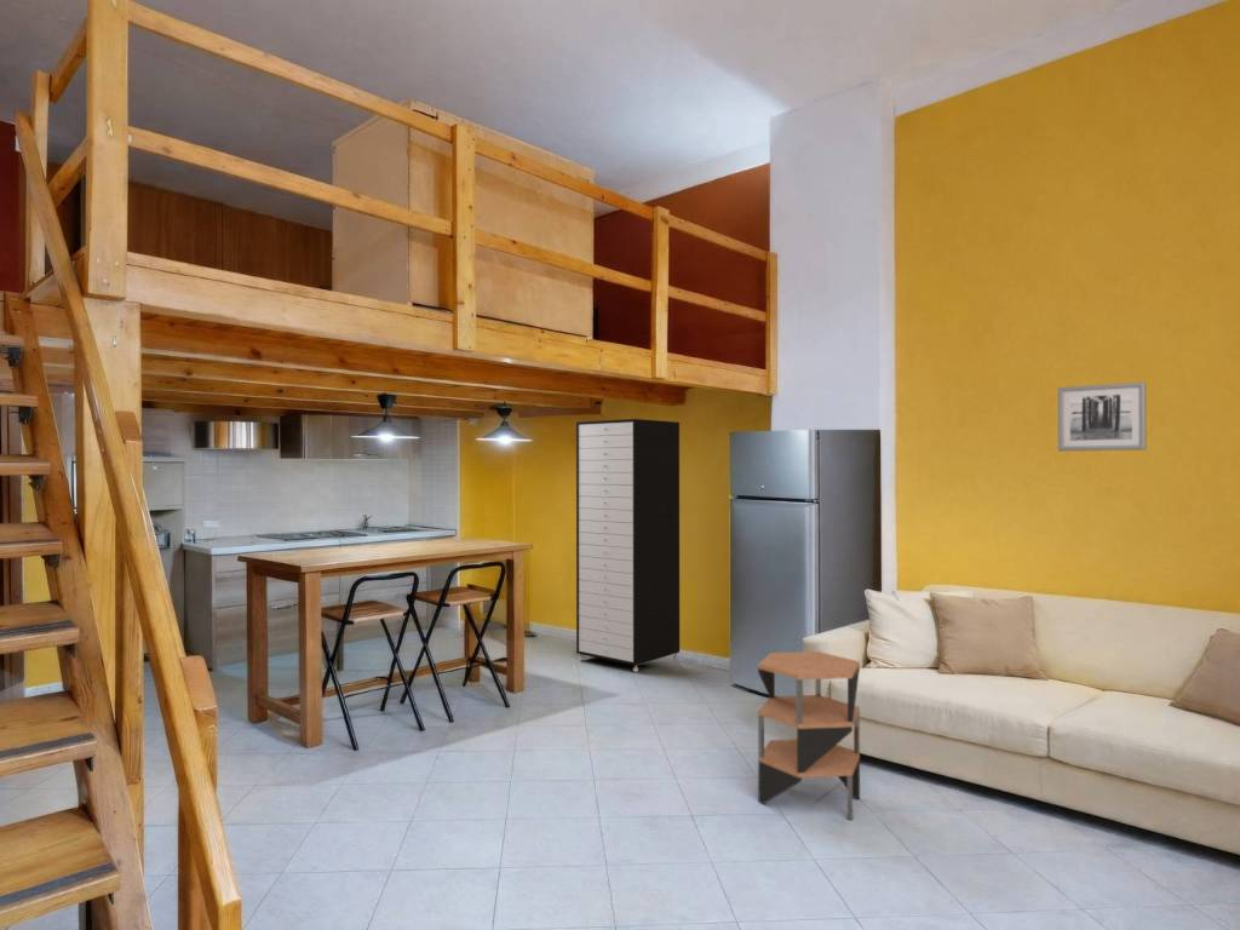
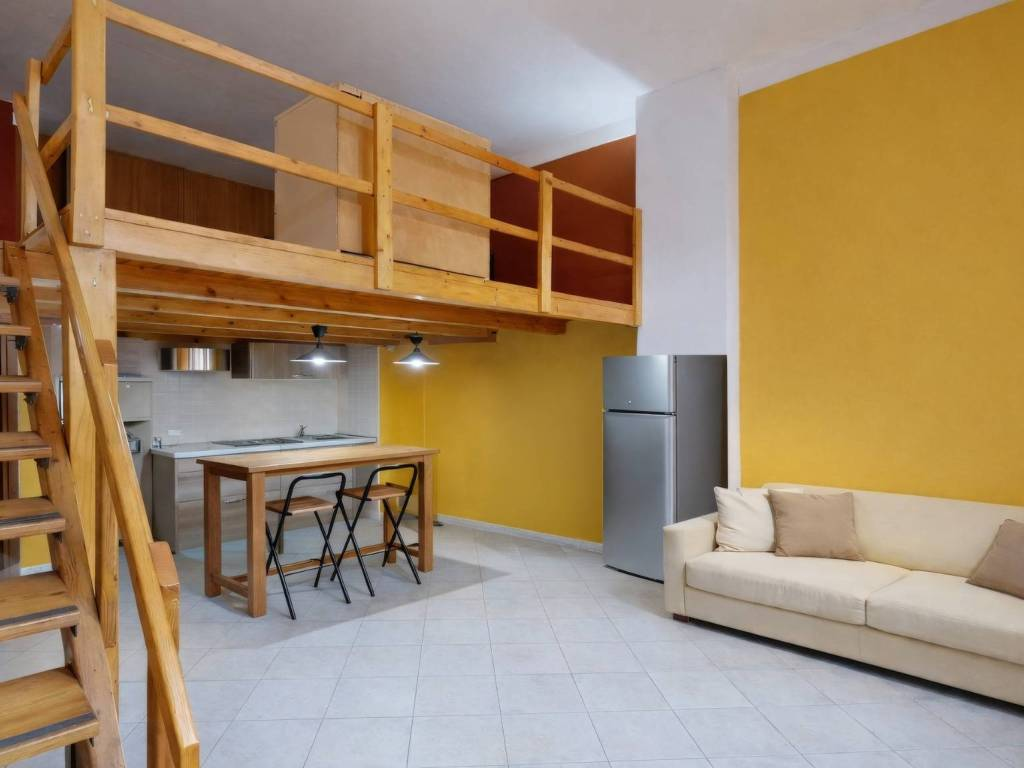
- wall art [1057,380,1148,453]
- storage cabinet [575,418,681,673]
- side table [757,650,861,821]
